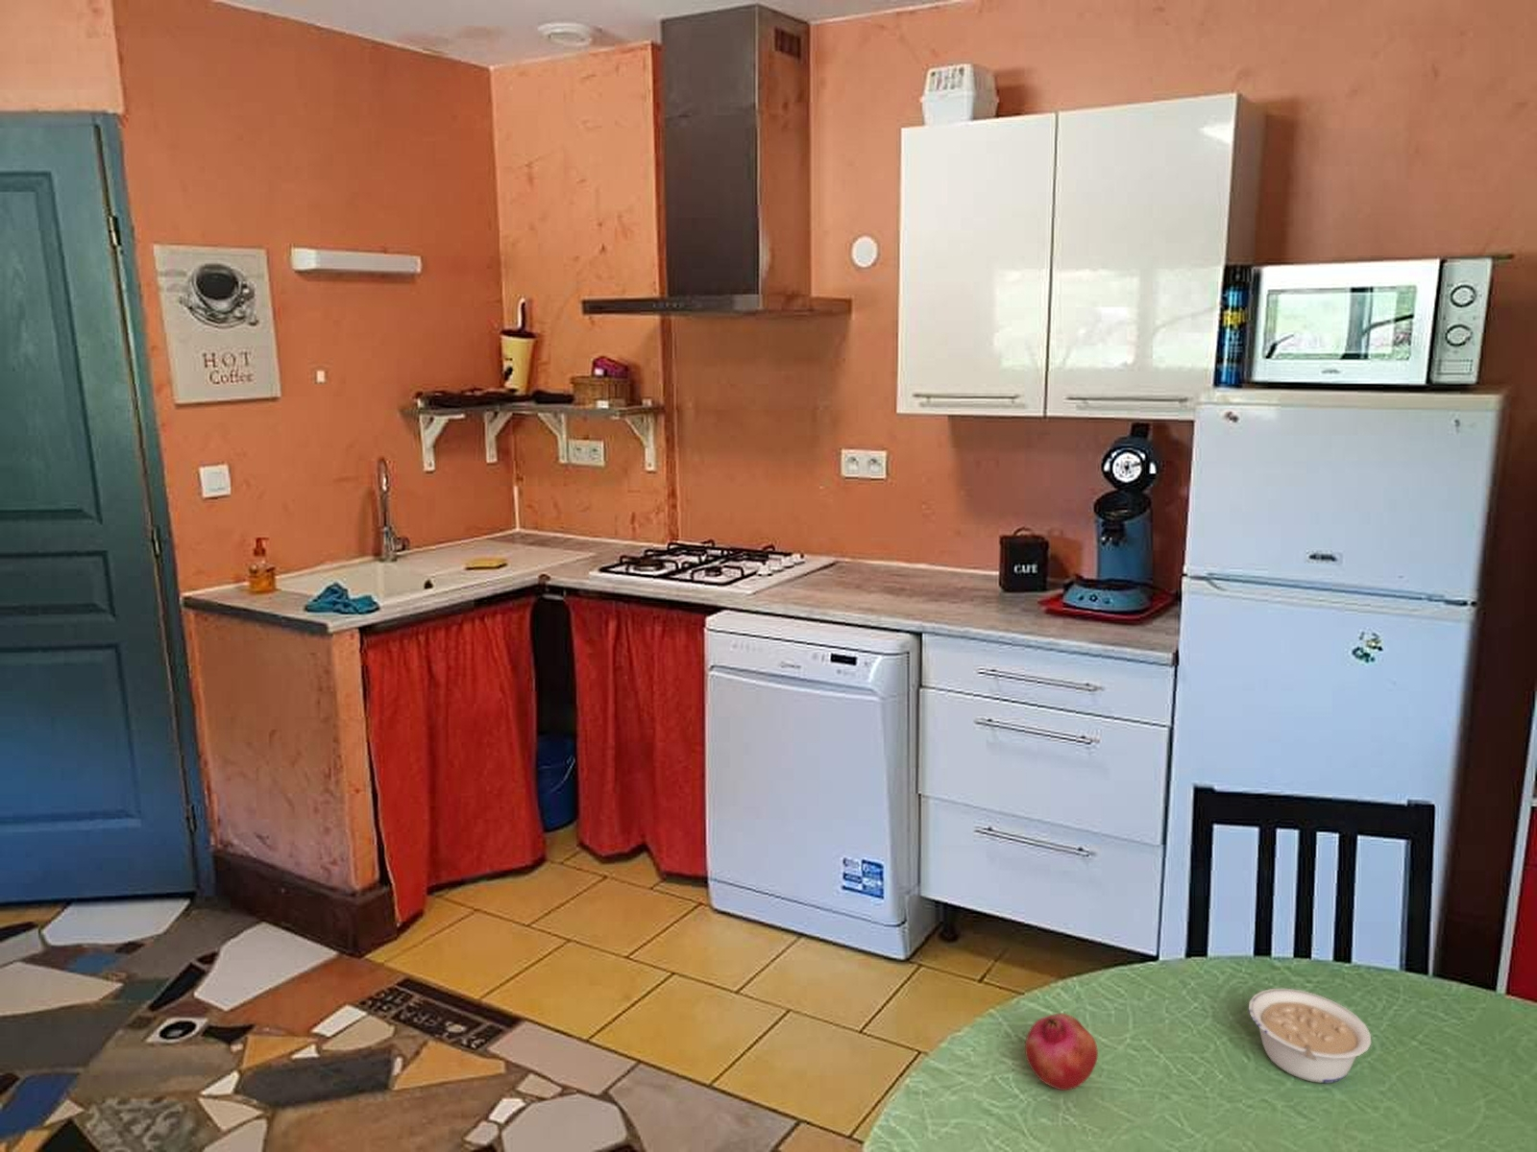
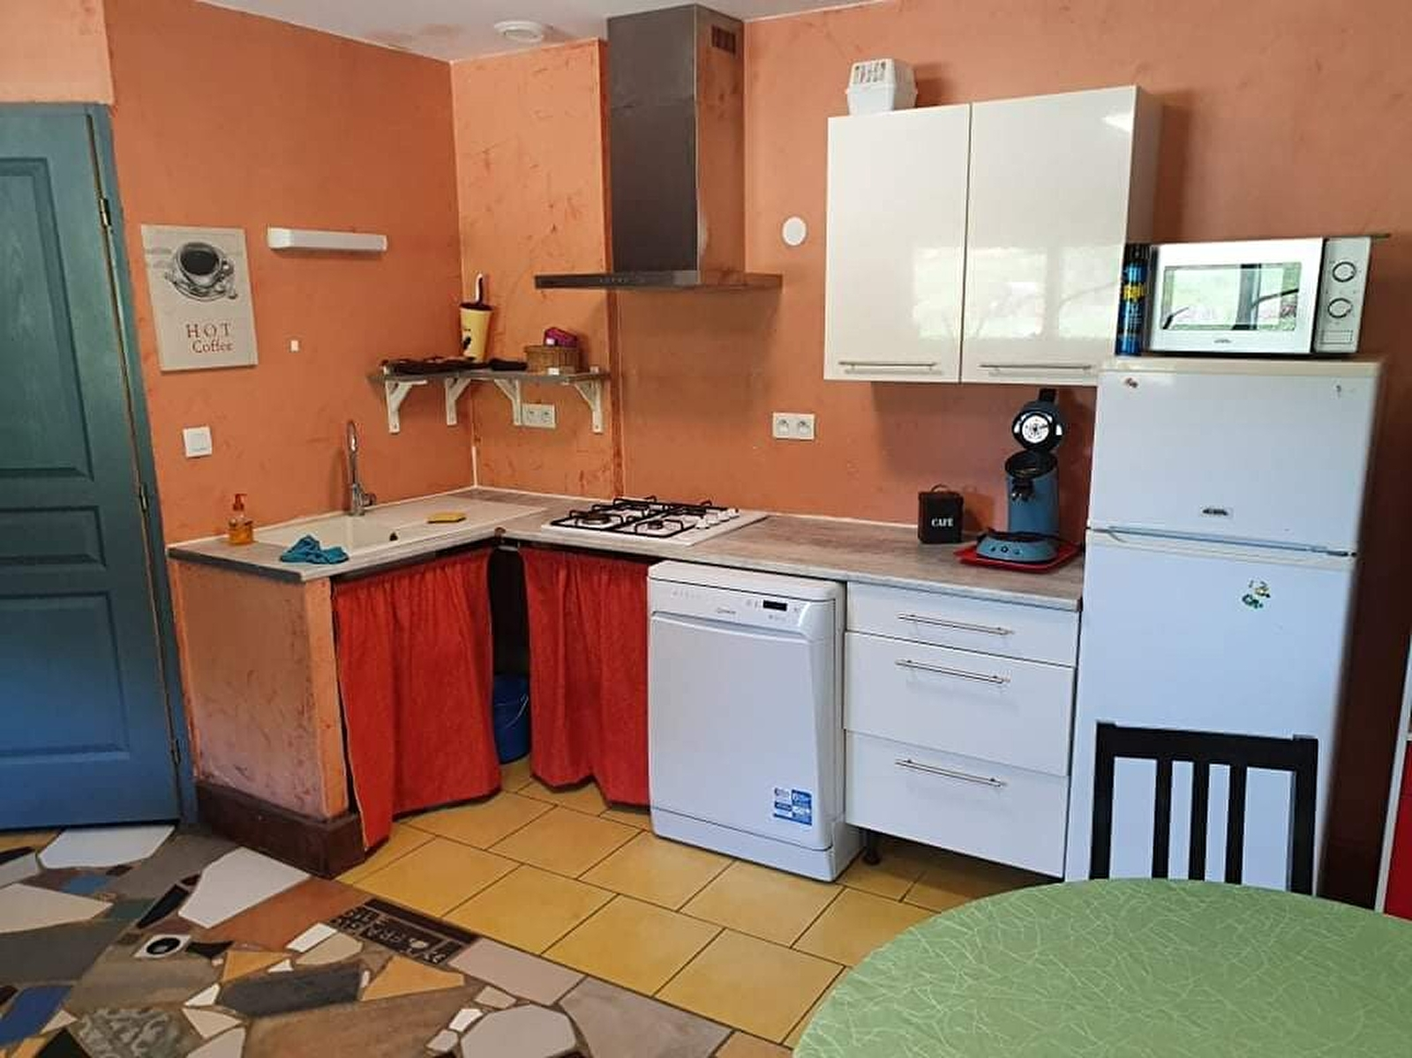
- legume [1248,987,1371,1084]
- fruit [1024,1012,1099,1091]
